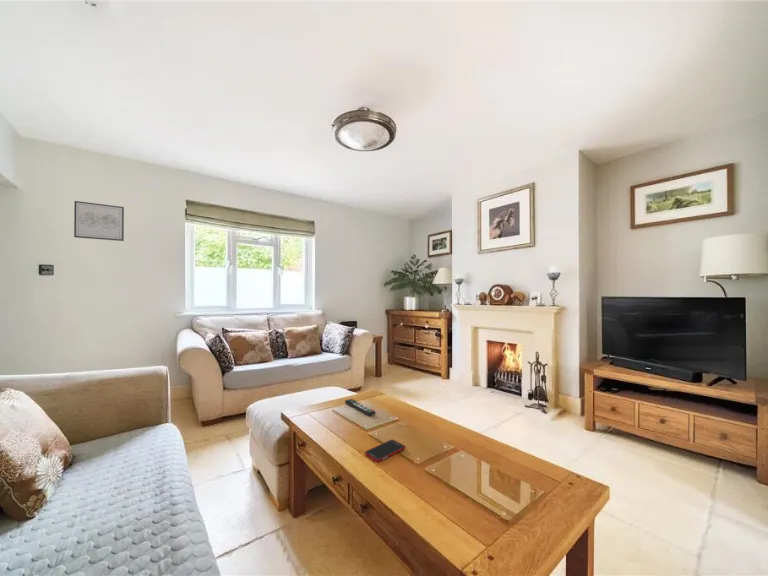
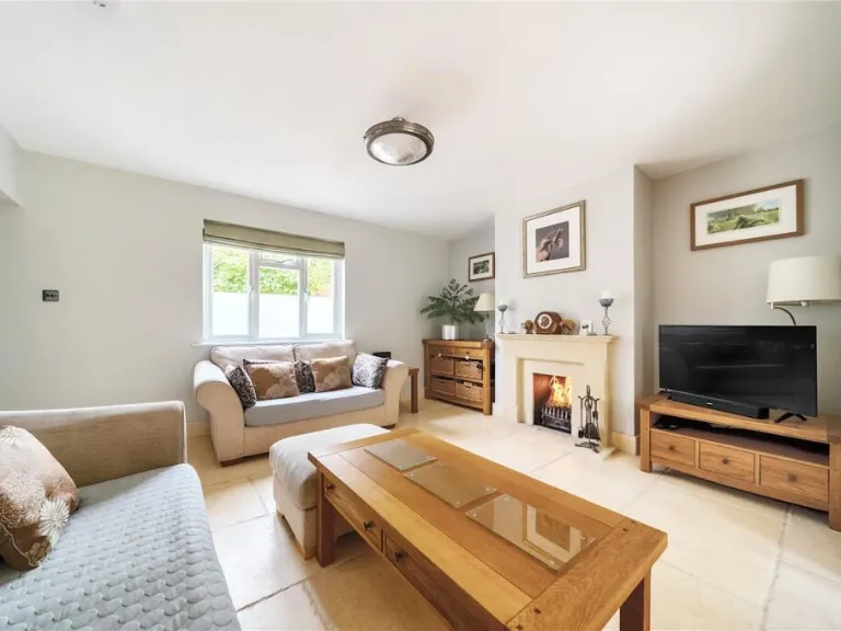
- wall art [73,200,125,242]
- remote control [344,398,377,417]
- cell phone [364,439,406,463]
